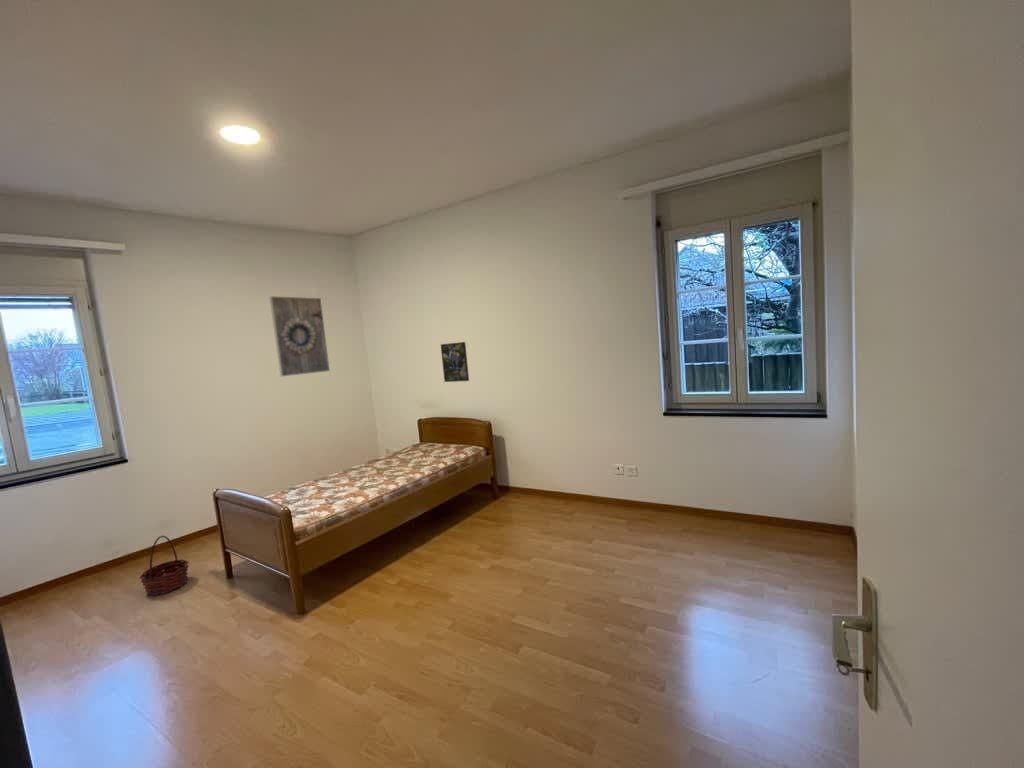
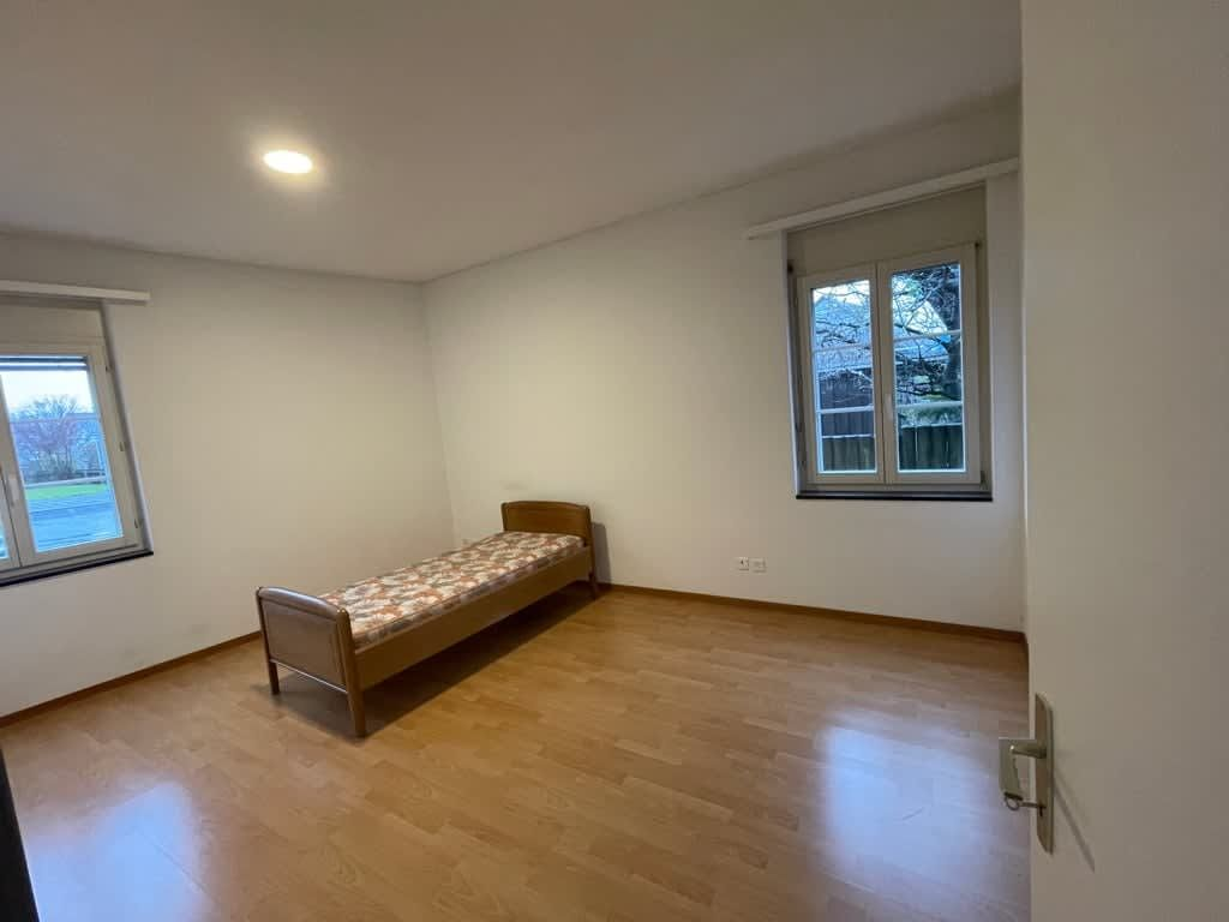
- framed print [440,341,470,383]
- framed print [269,295,331,377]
- basket [138,535,190,596]
